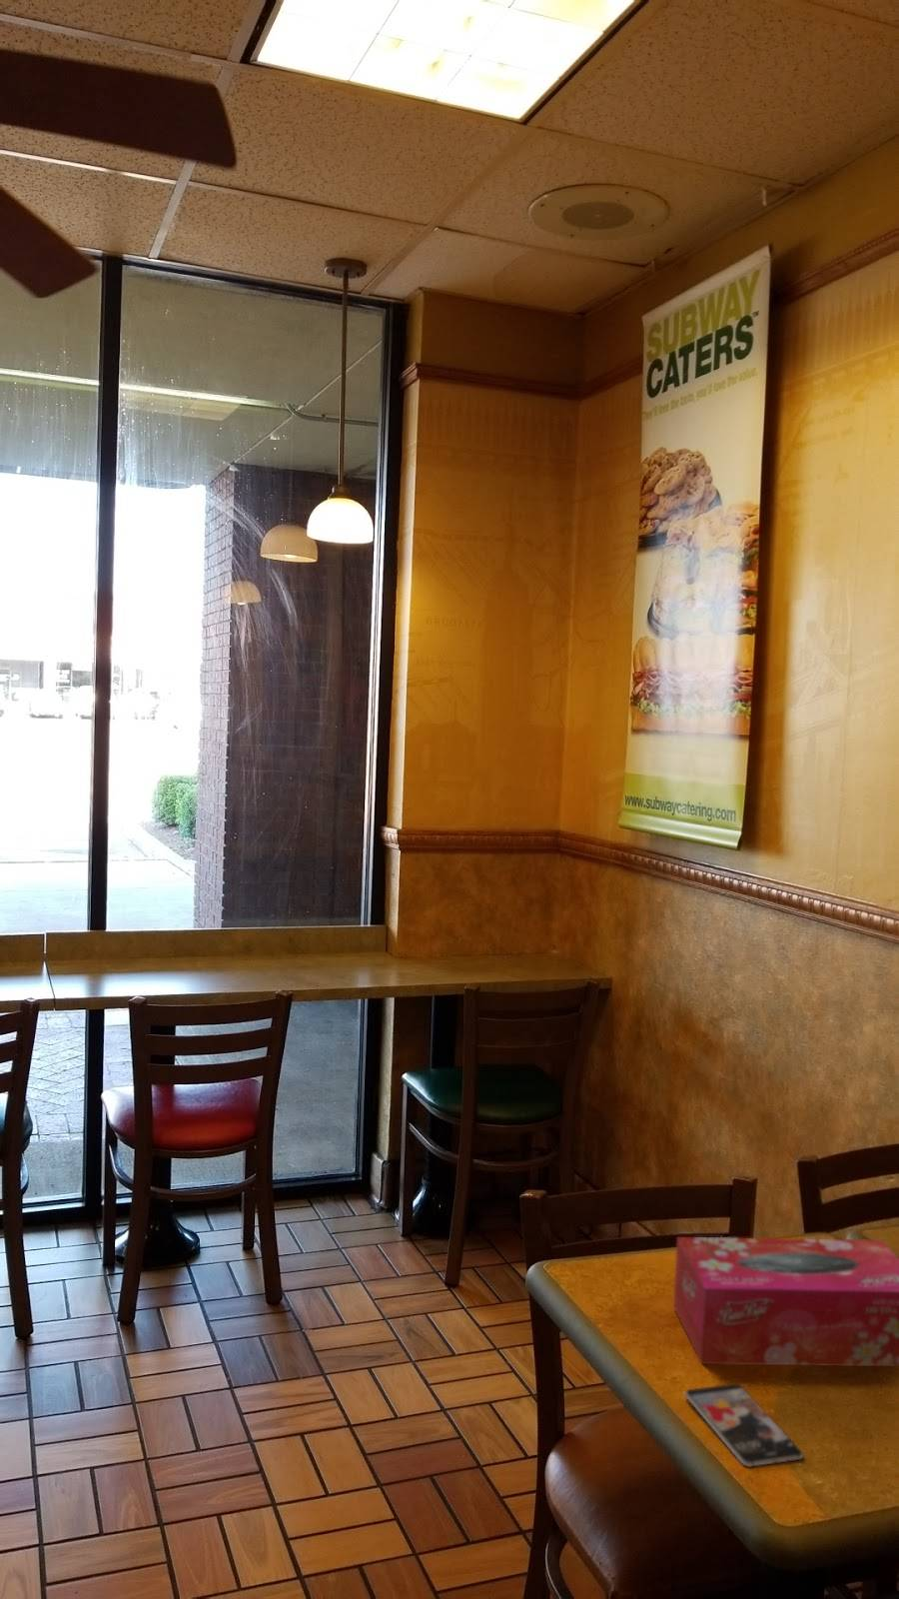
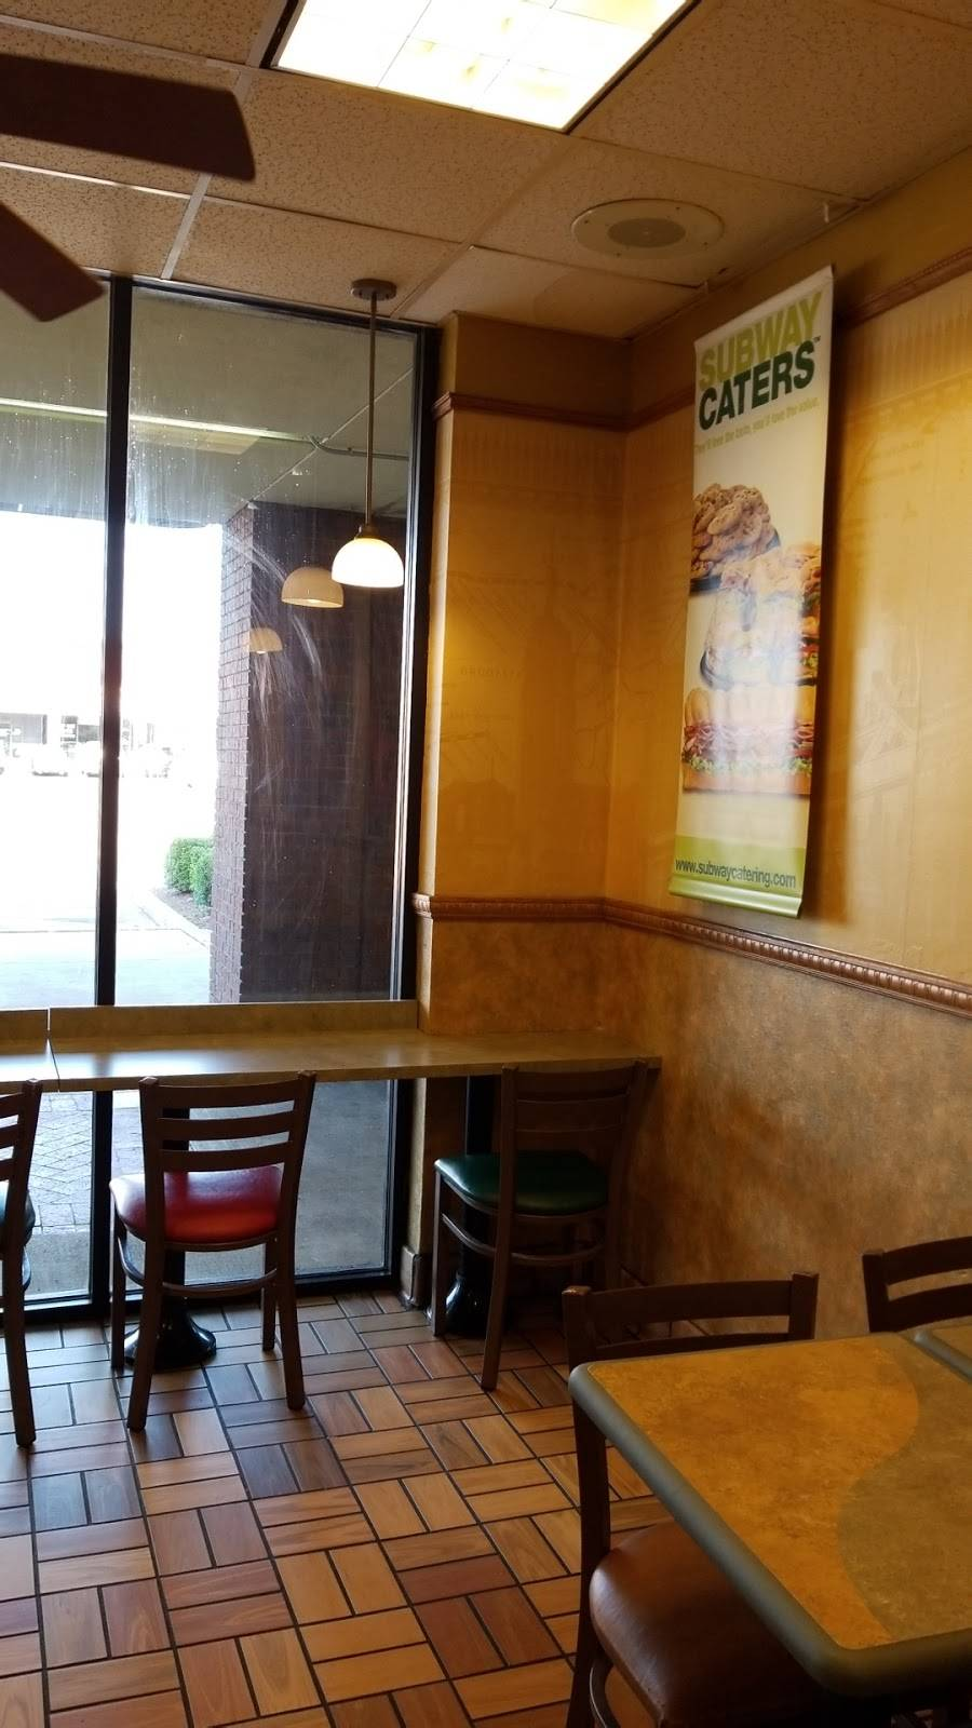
- tissue box [672,1237,899,1367]
- smartphone [684,1383,805,1468]
